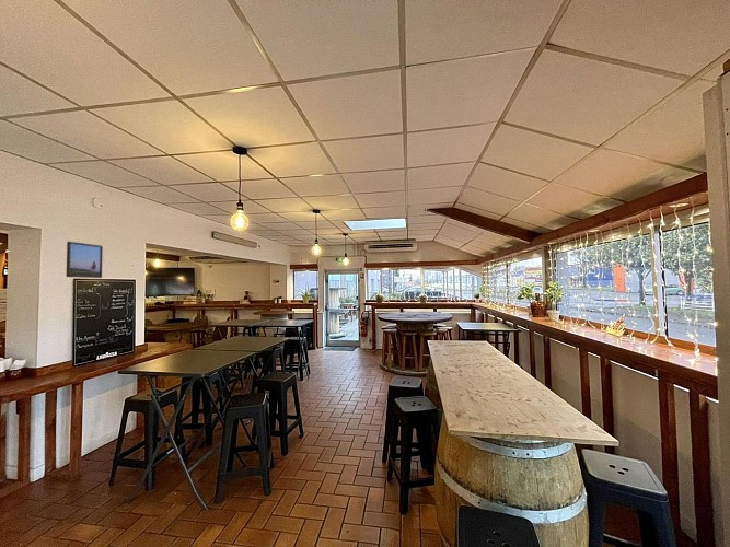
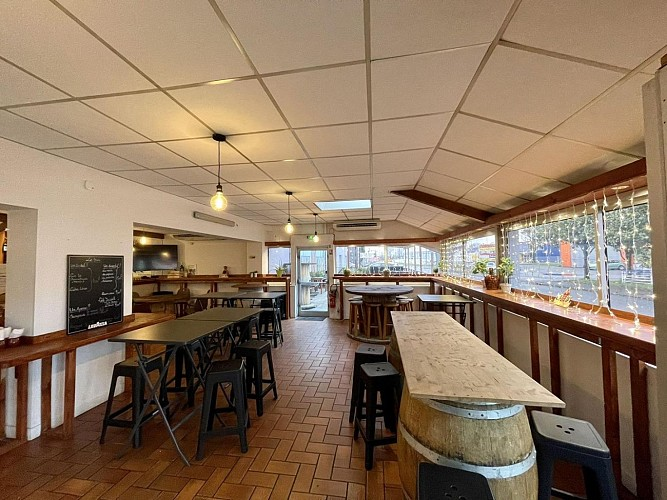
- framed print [65,241,104,279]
